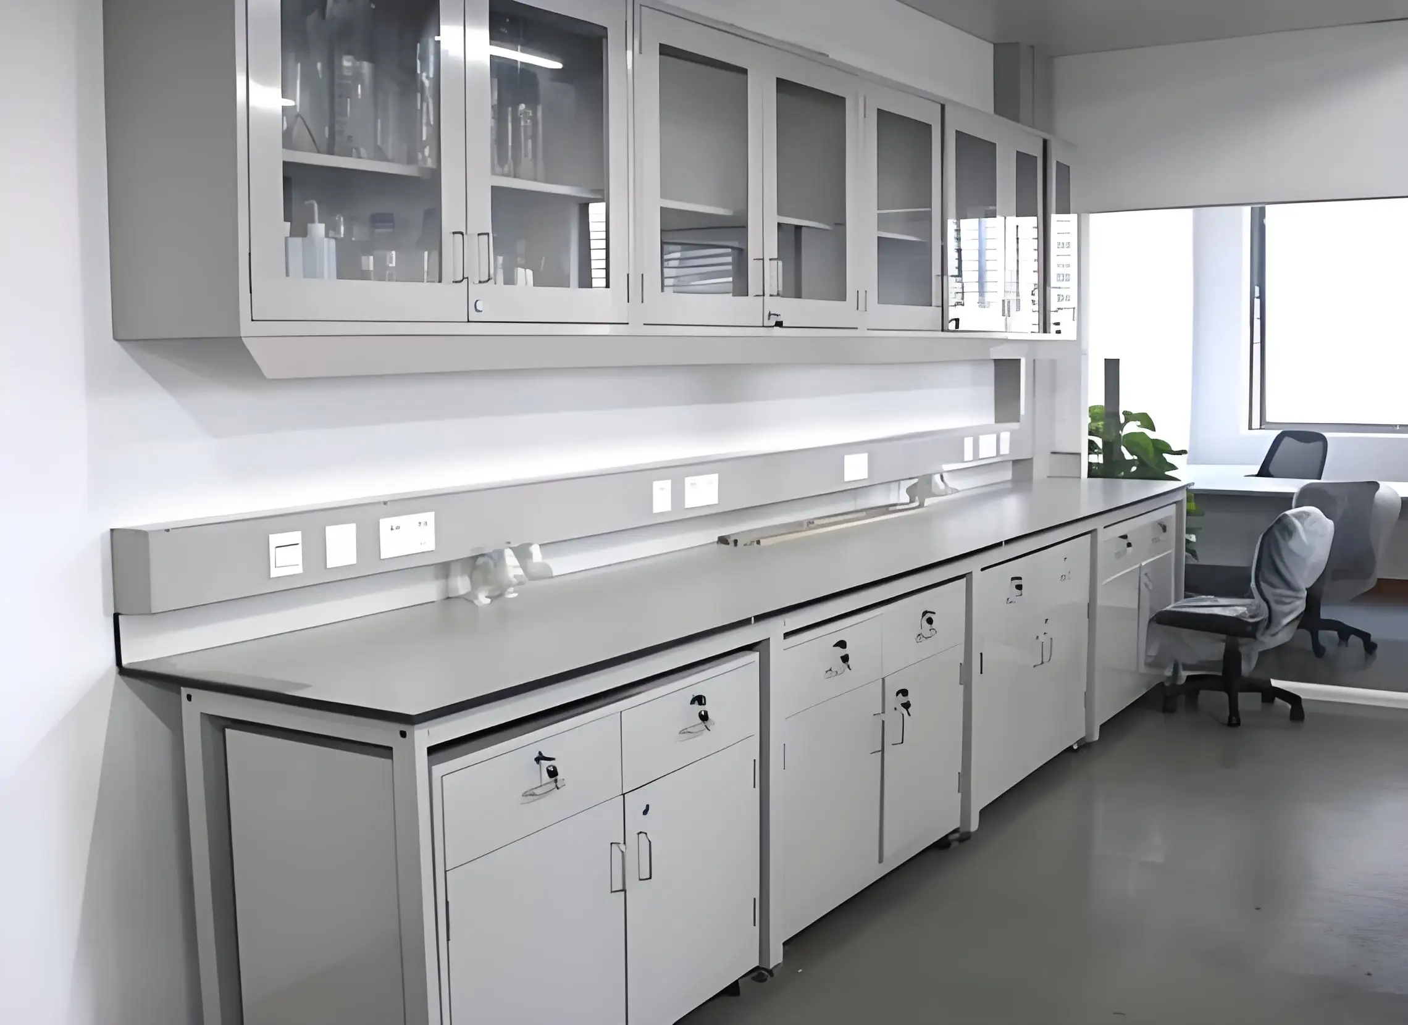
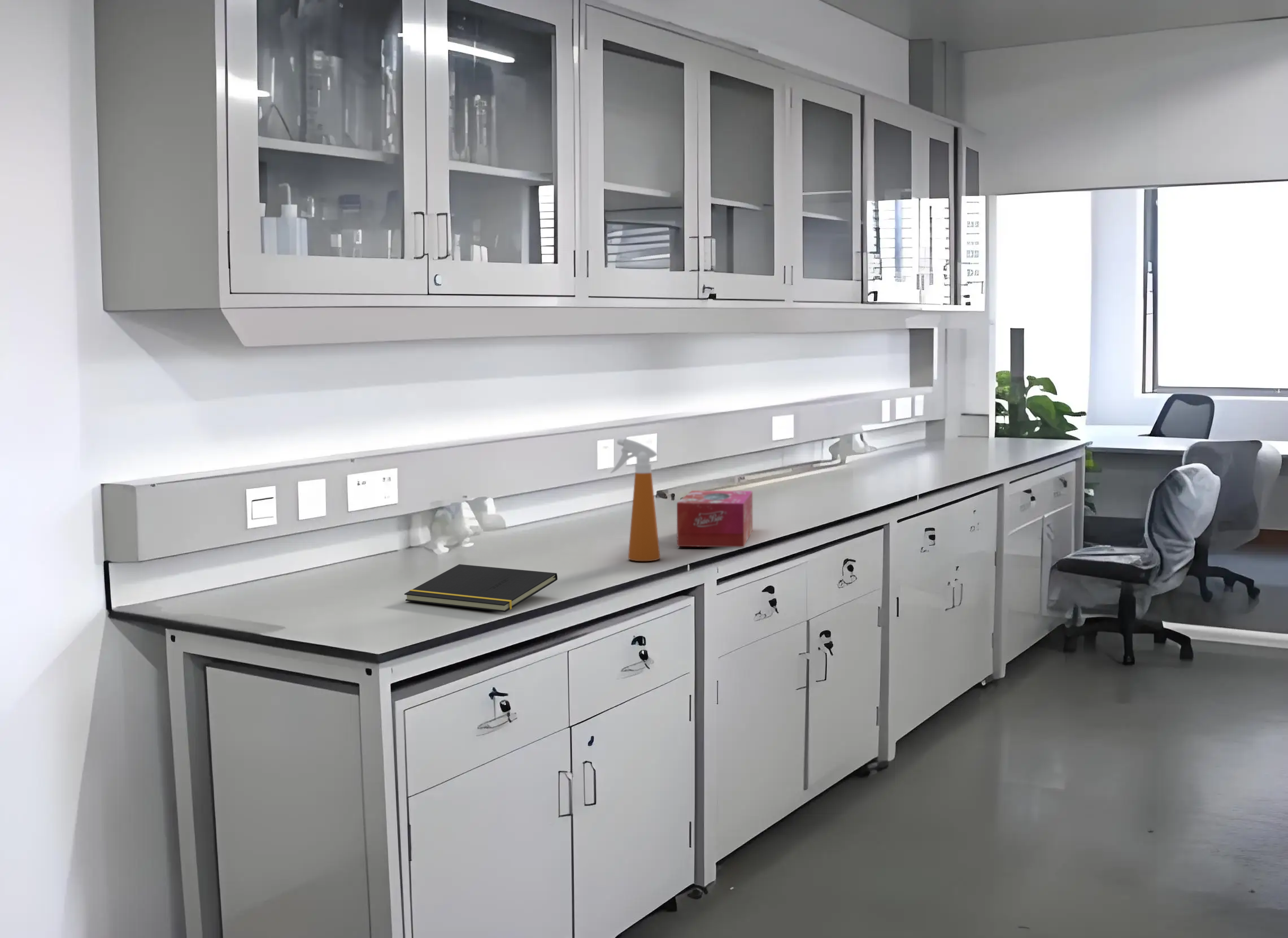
+ tissue box [676,490,753,548]
+ notepad [404,564,558,613]
+ spray bottle [610,438,661,562]
